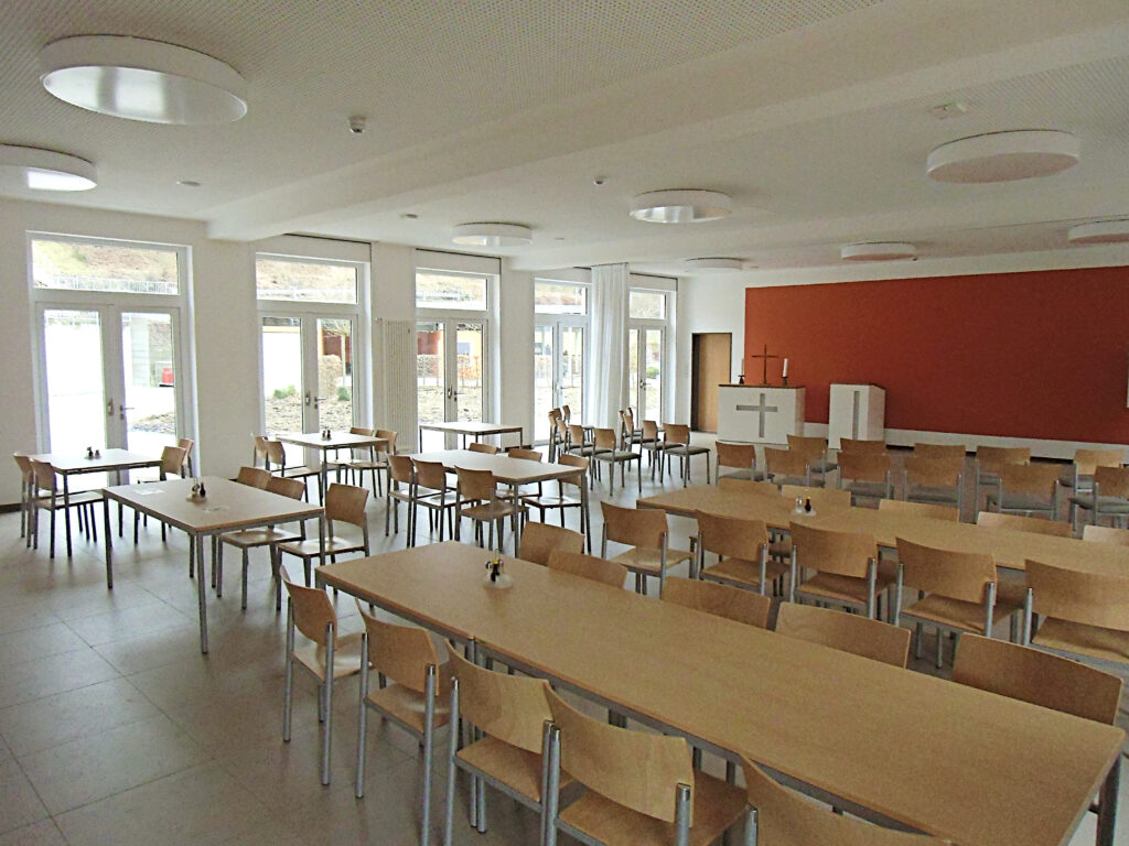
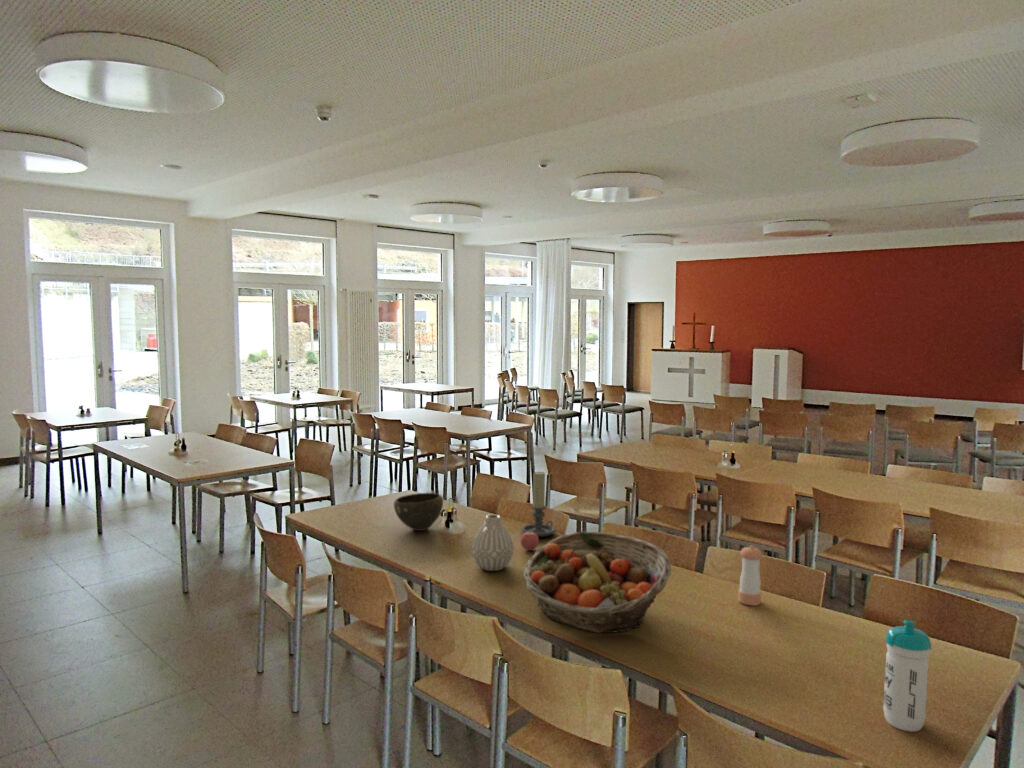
+ pepper shaker [737,545,763,606]
+ fruit basket [522,530,672,634]
+ apple [519,531,540,551]
+ vase [471,513,515,572]
+ water bottle [882,619,932,733]
+ bowl [393,492,444,532]
+ candle holder [520,470,557,538]
